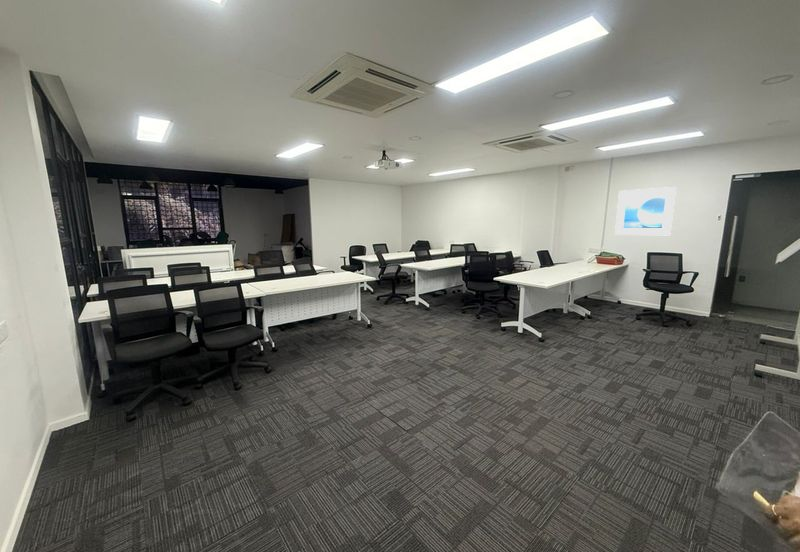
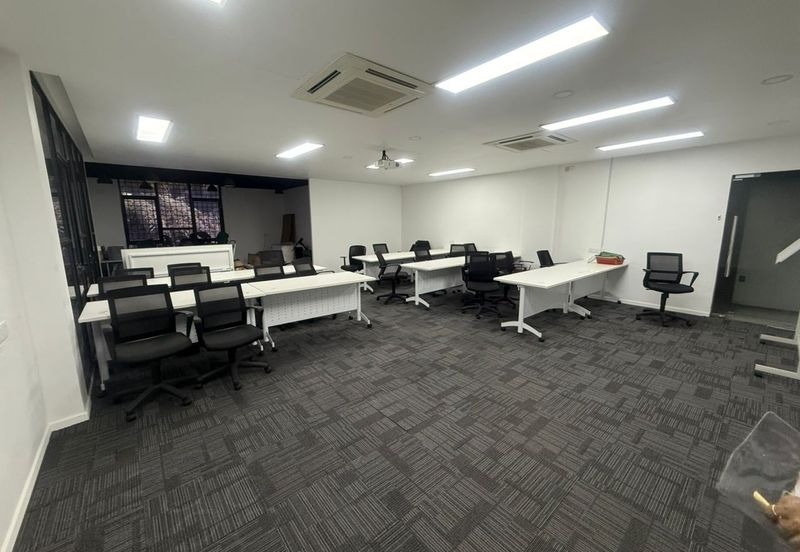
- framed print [614,186,677,236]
